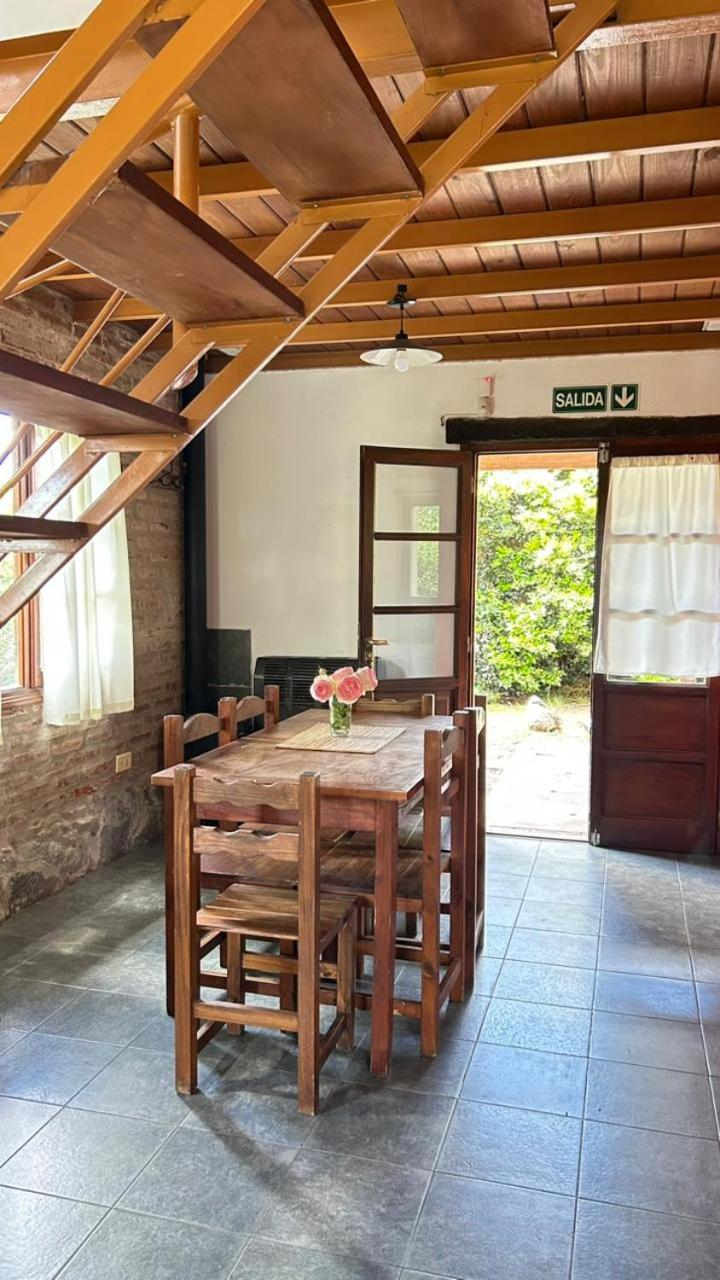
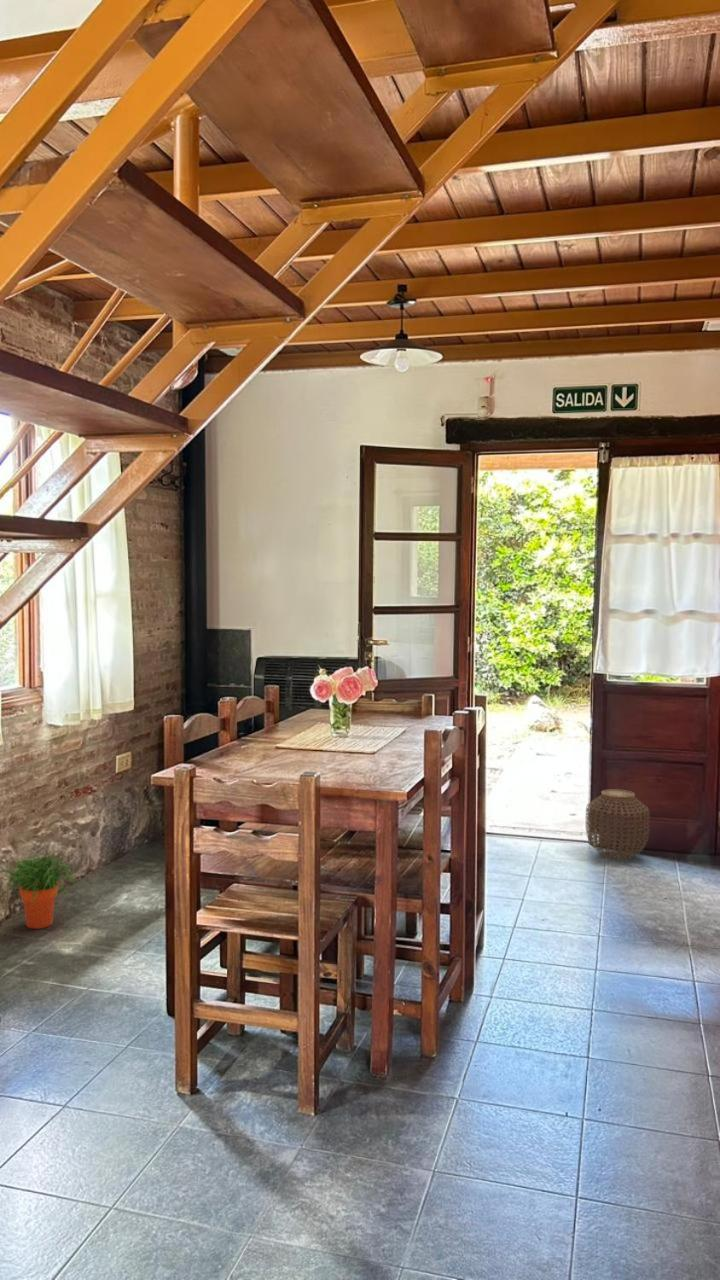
+ potted plant [0,852,80,930]
+ woven basket [585,788,651,861]
